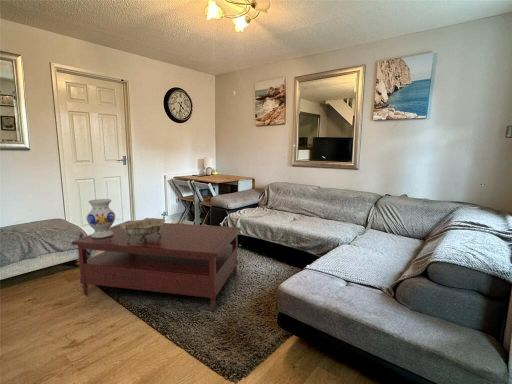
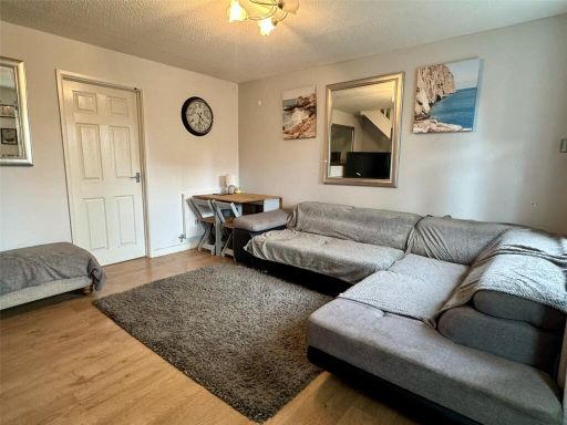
- vase [86,198,116,238]
- decorative bowl [120,217,166,242]
- coffee table [71,220,242,312]
